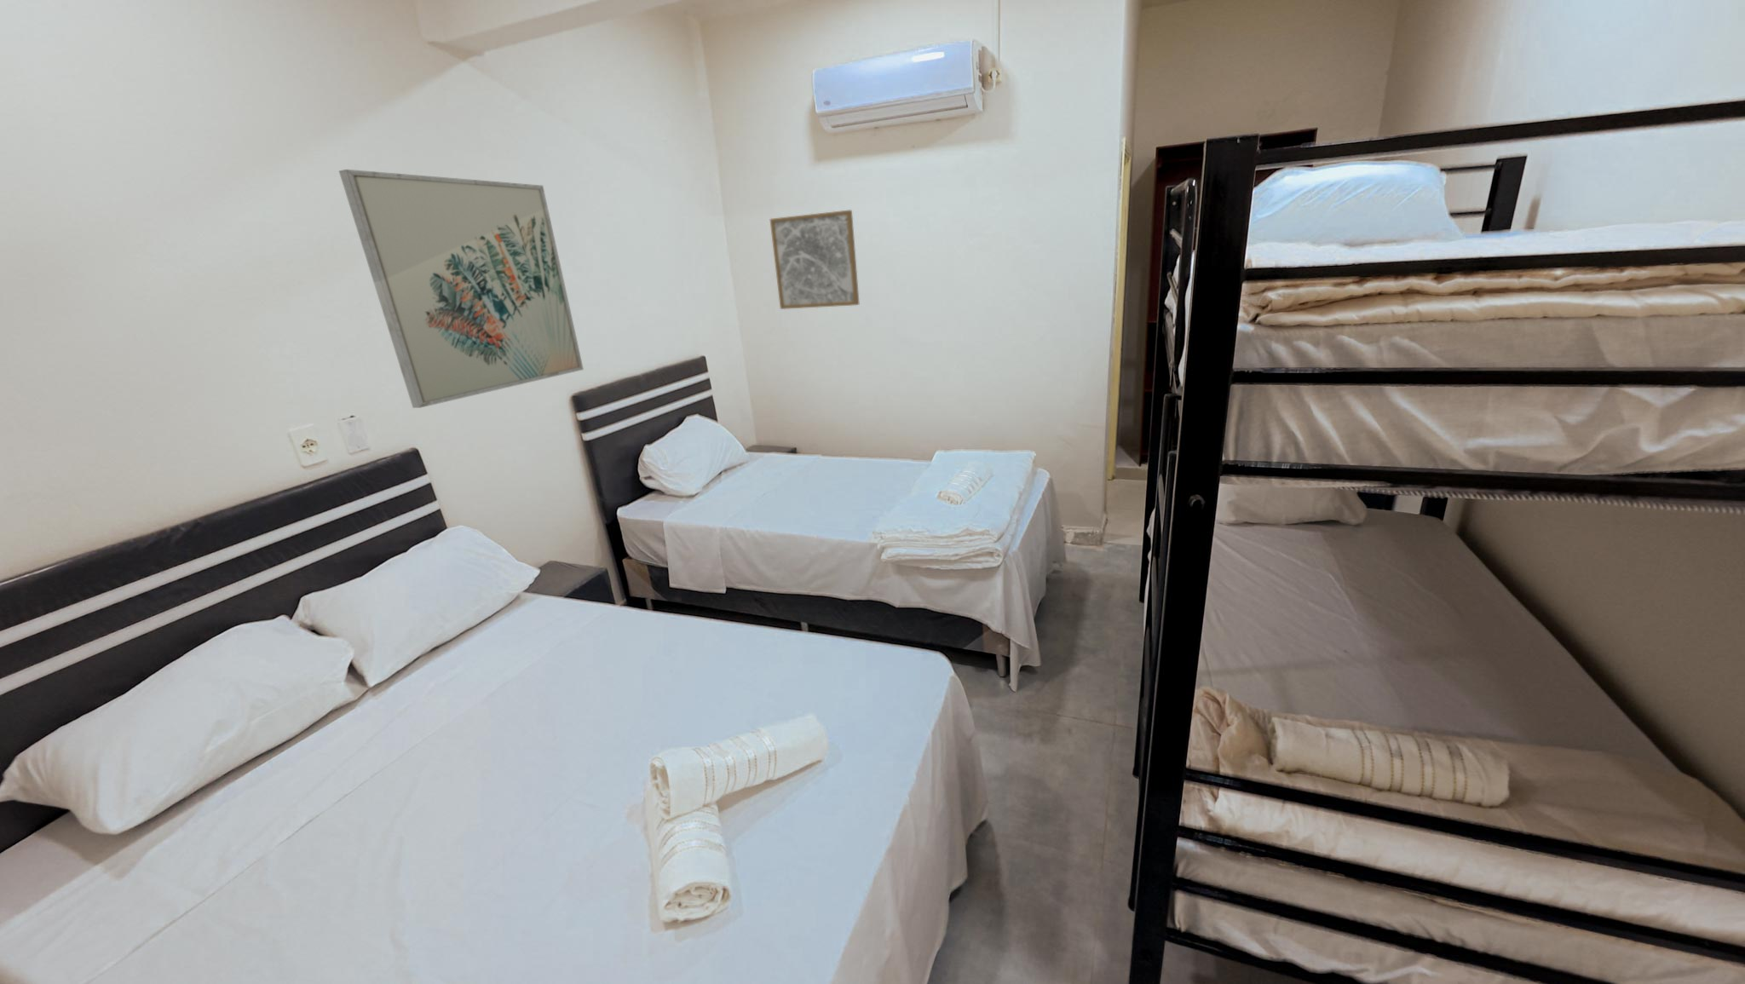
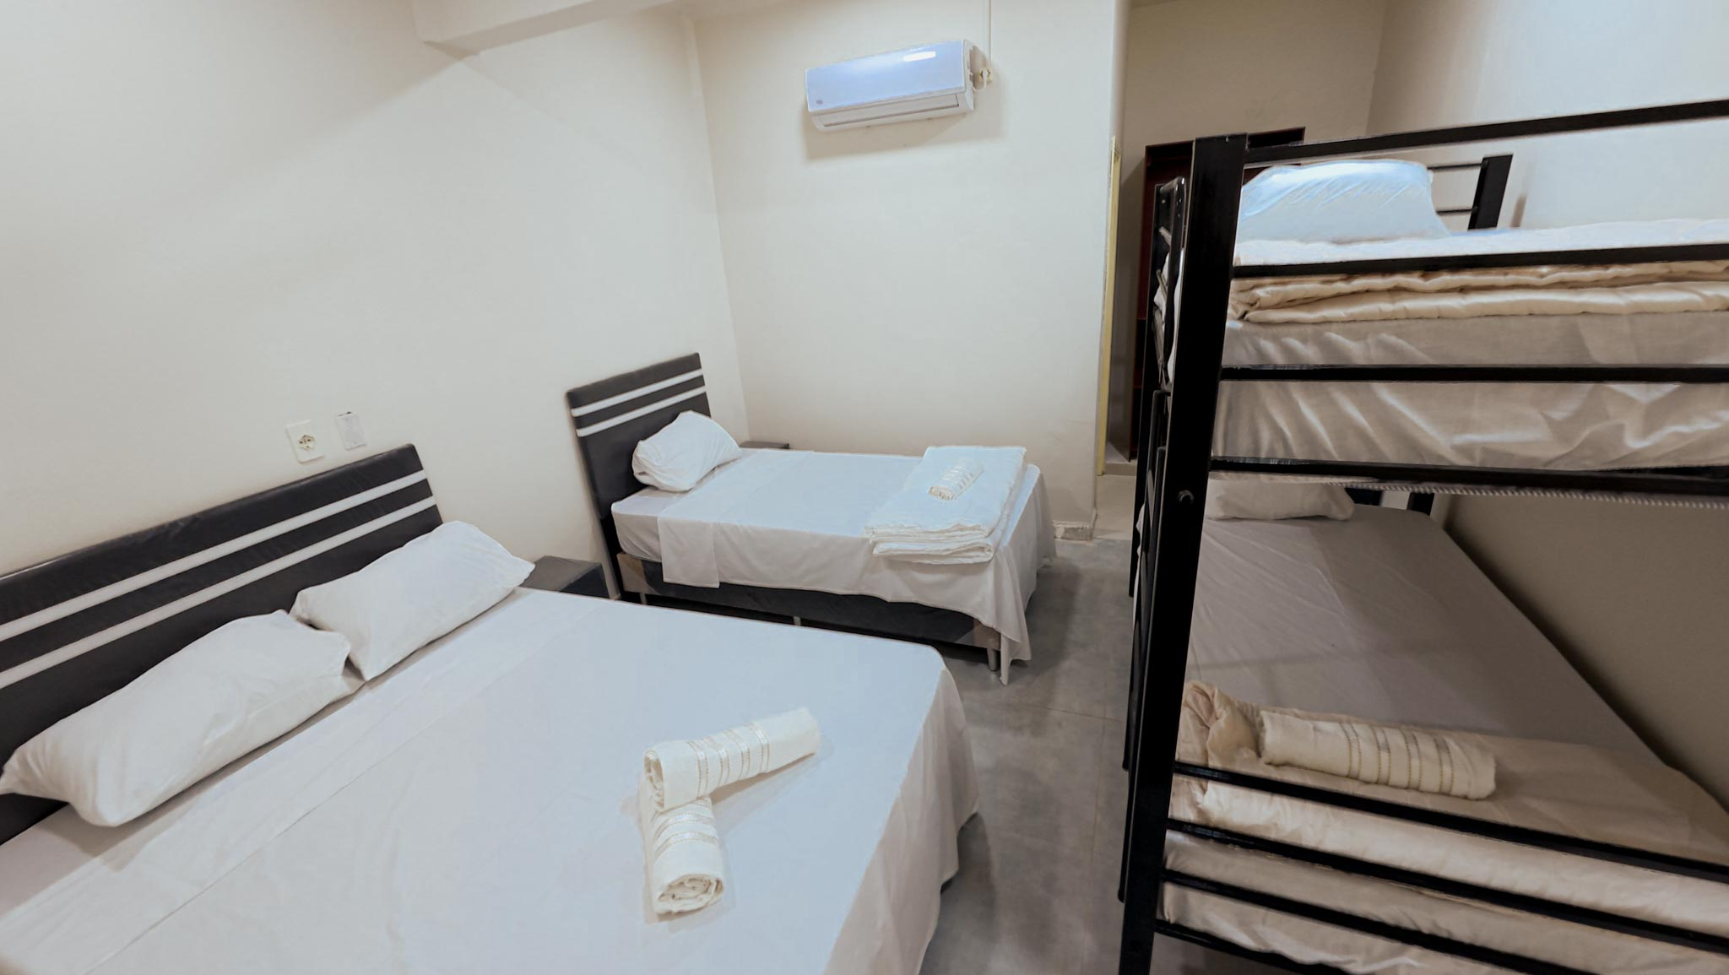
- wall art [338,169,585,409]
- wall art [769,210,859,310]
